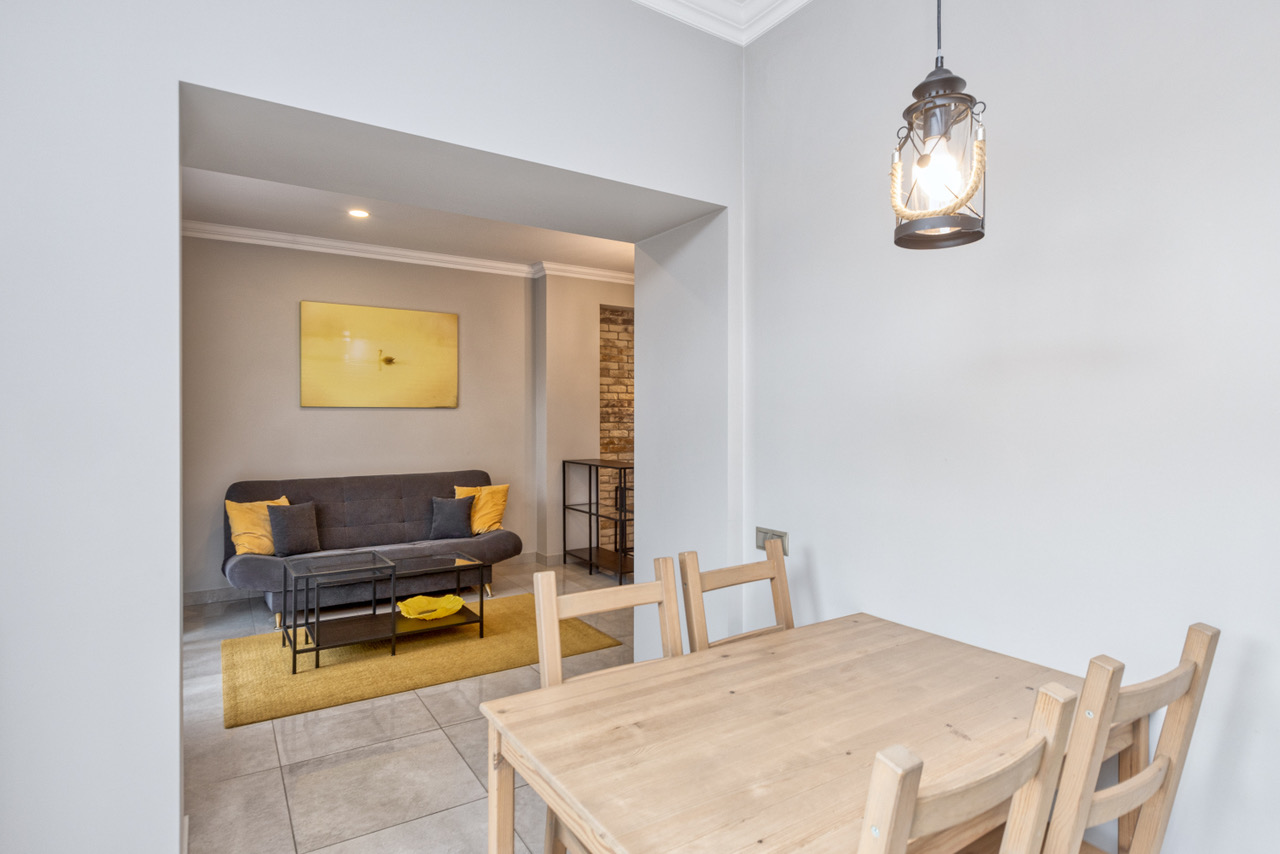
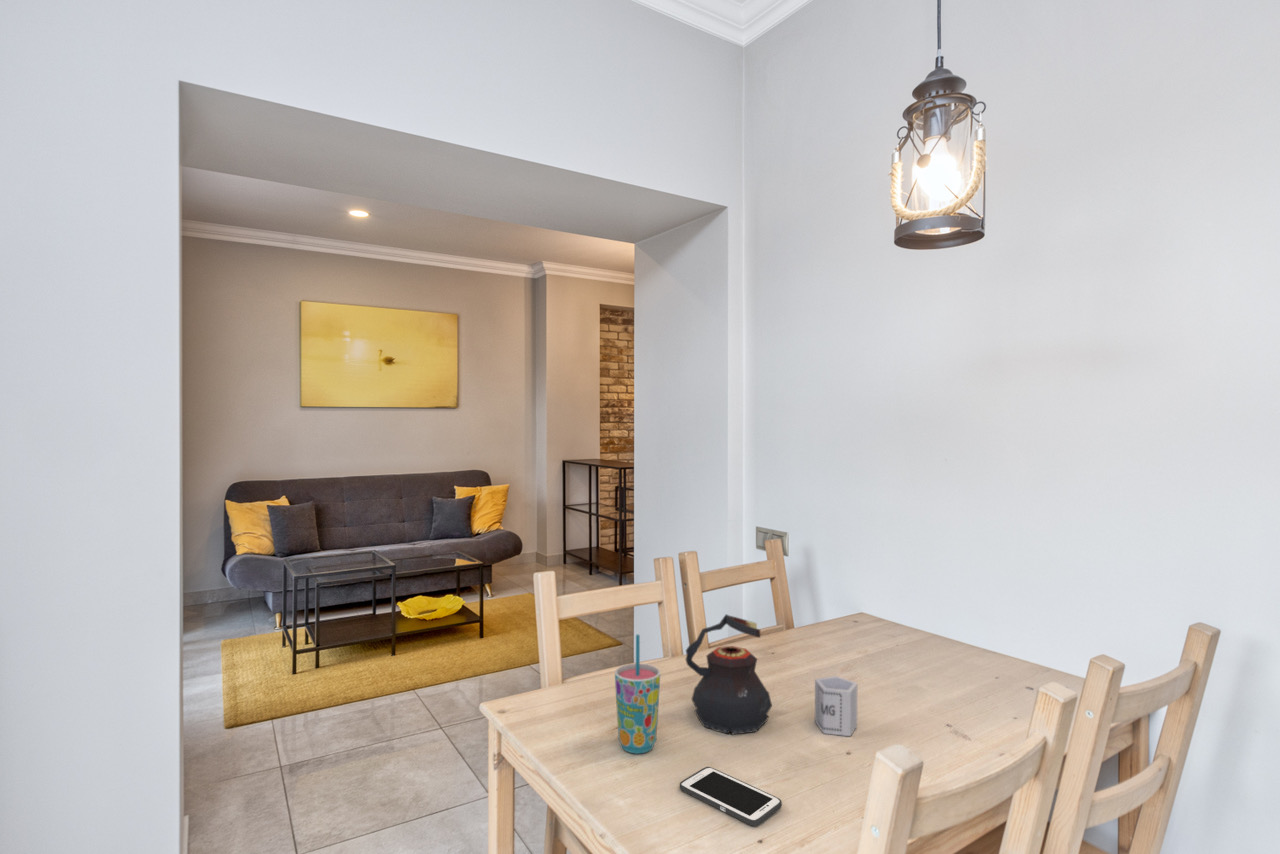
+ teapot [685,613,773,735]
+ cup [614,634,661,755]
+ cell phone [679,766,783,827]
+ cup [814,675,858,737]
